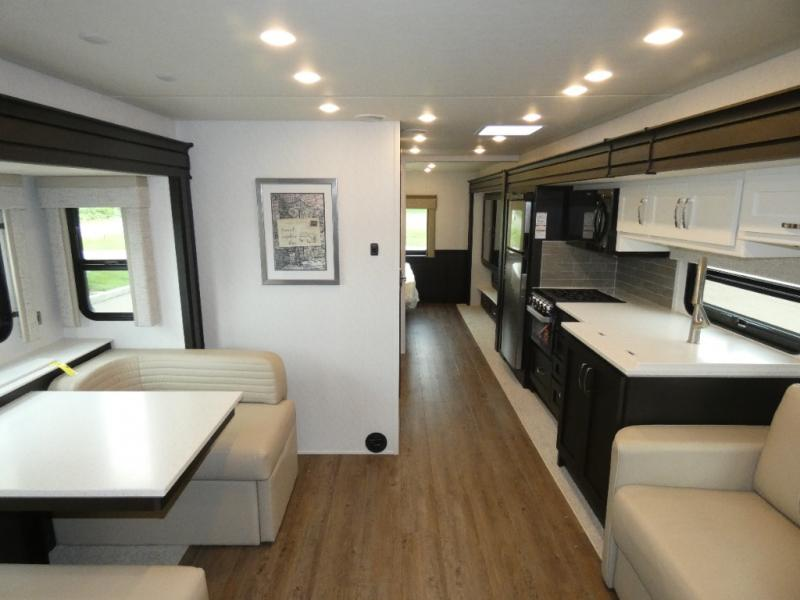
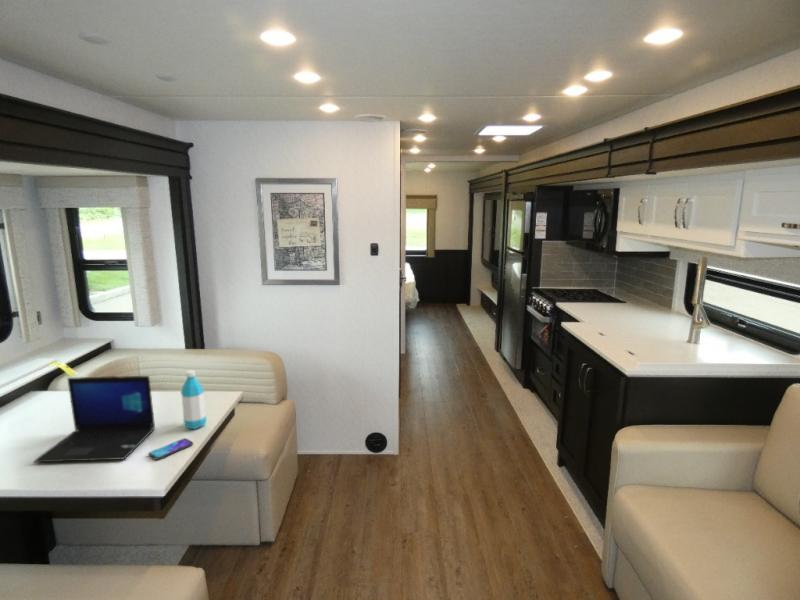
+ smartphone [148,437,194,461]
+ laptop [33,375,156,463]
+ water bottle [180,369,207,430]
